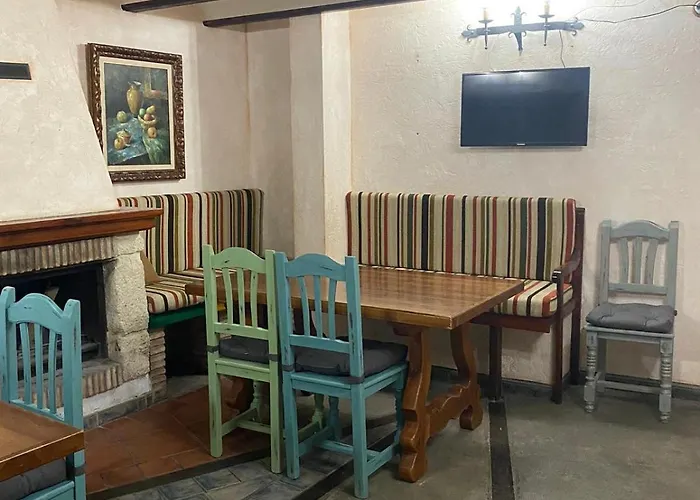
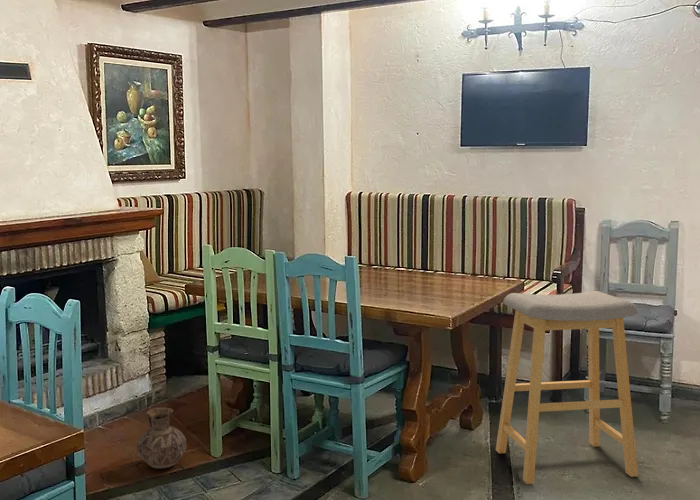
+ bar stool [495,290,639,485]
+ ceramic jug [136,407,187,470]
